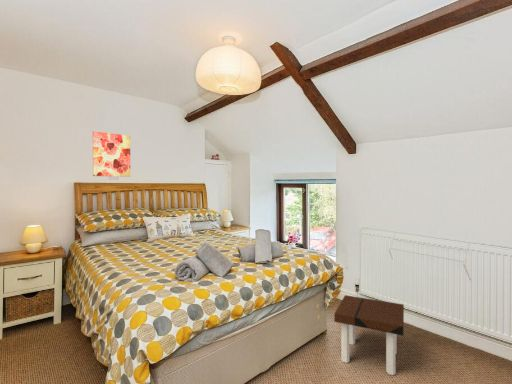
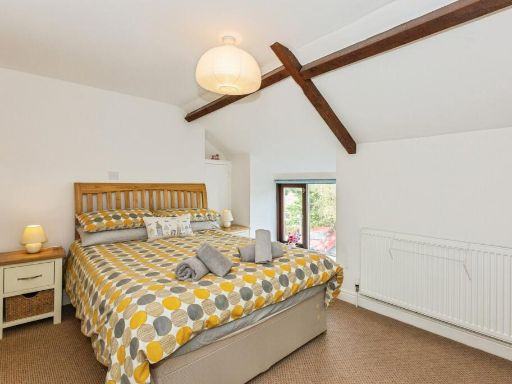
- wall art [92,130,131,178]
- side table [333,294,405,376]
